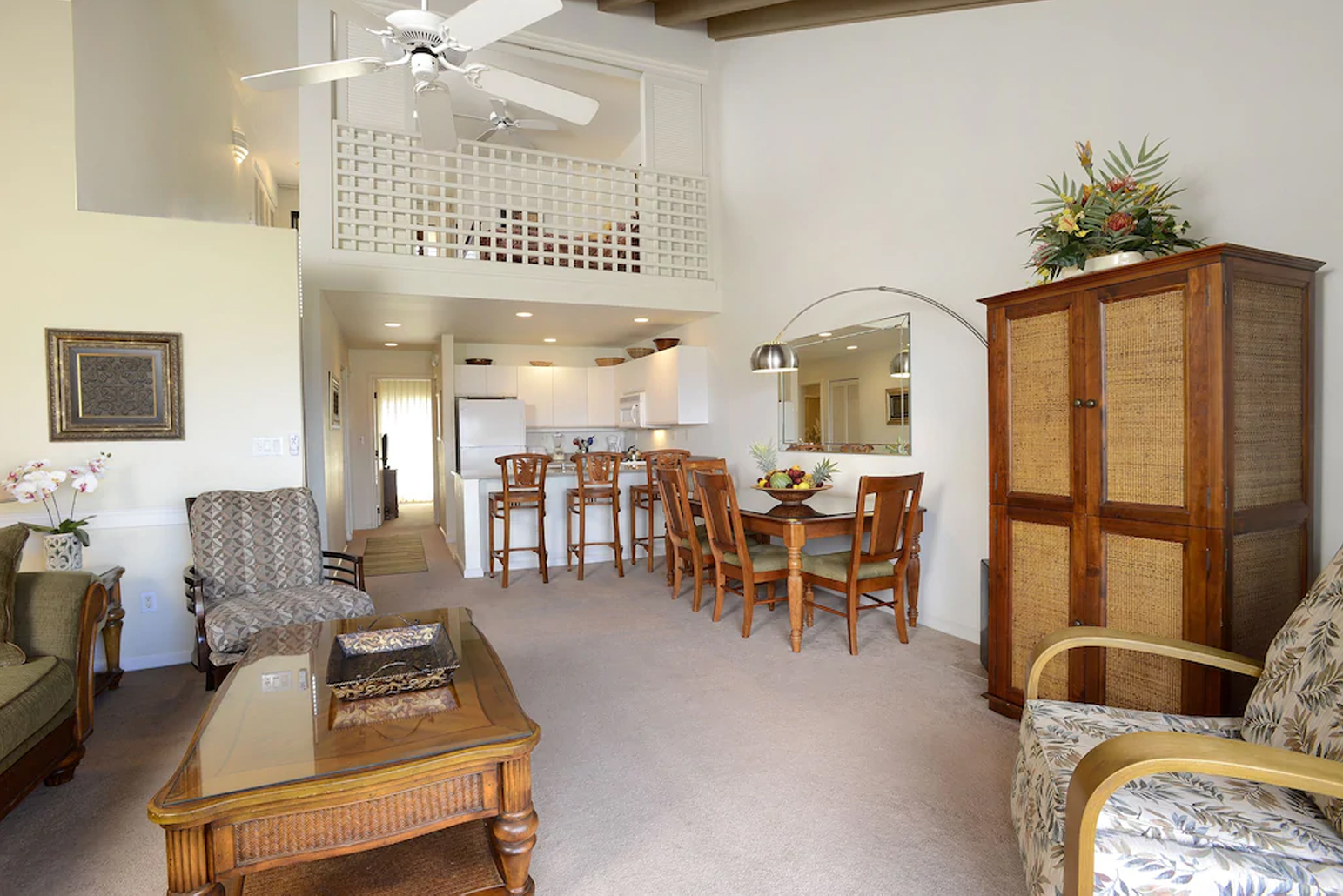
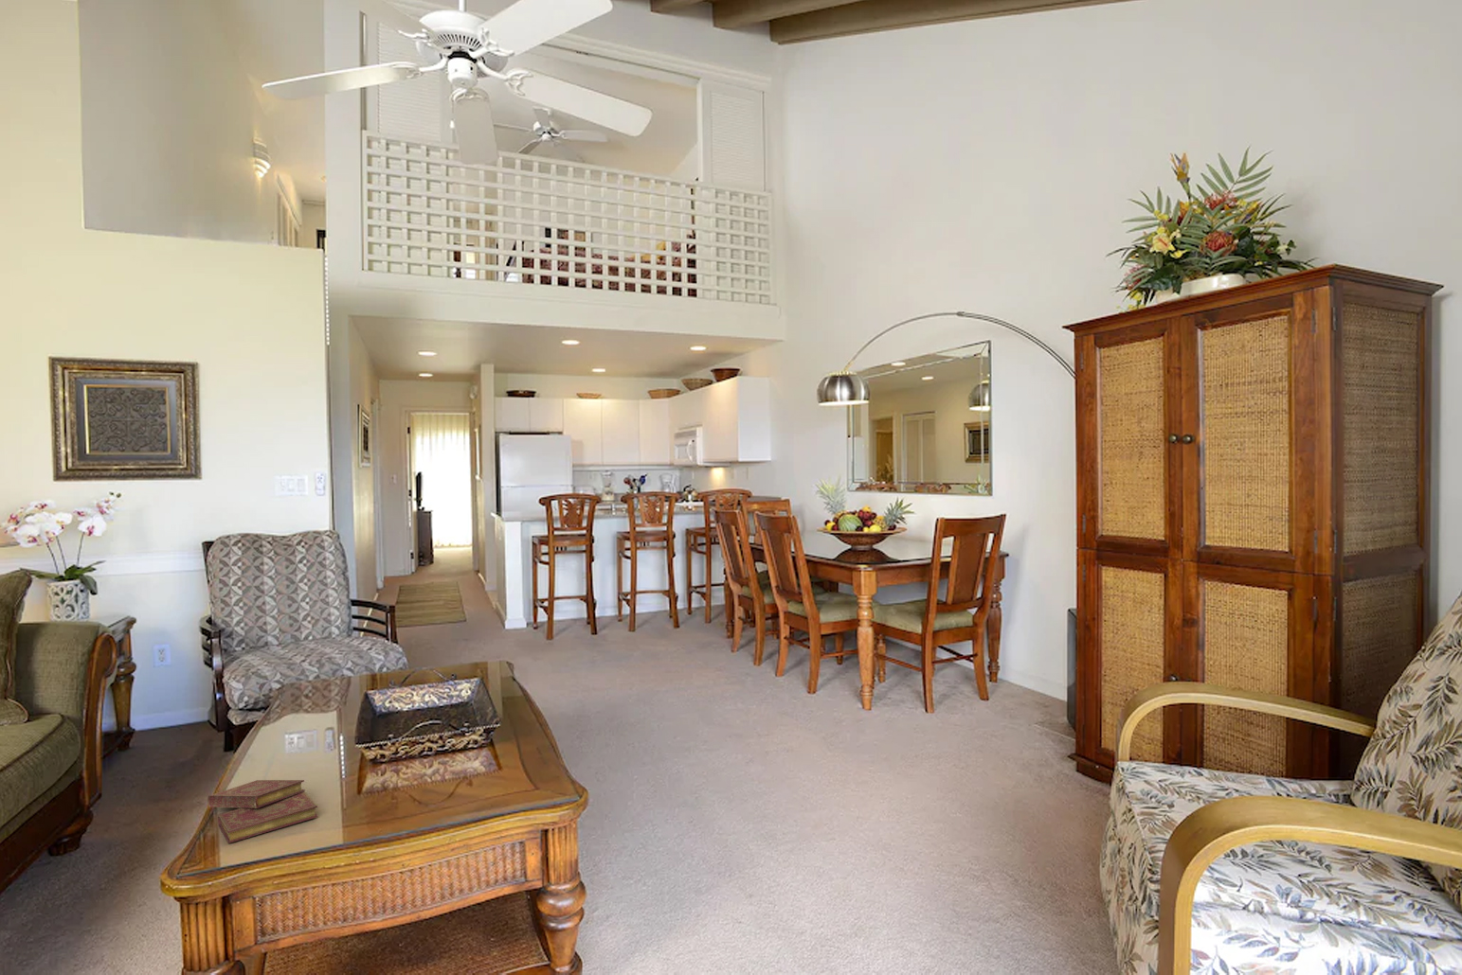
+ book [207,779,318,844]
